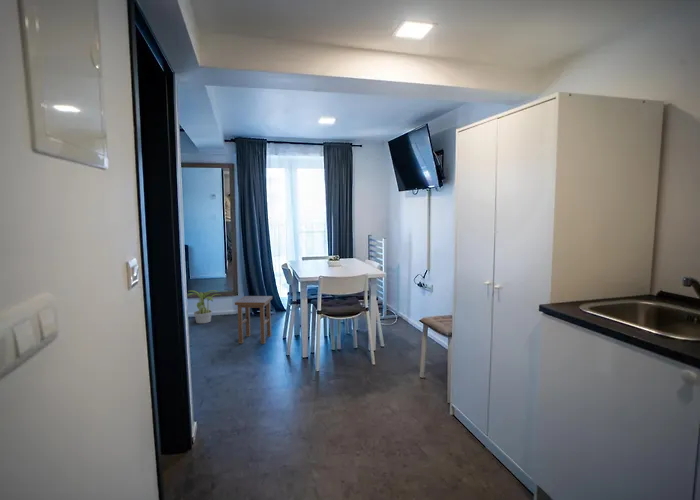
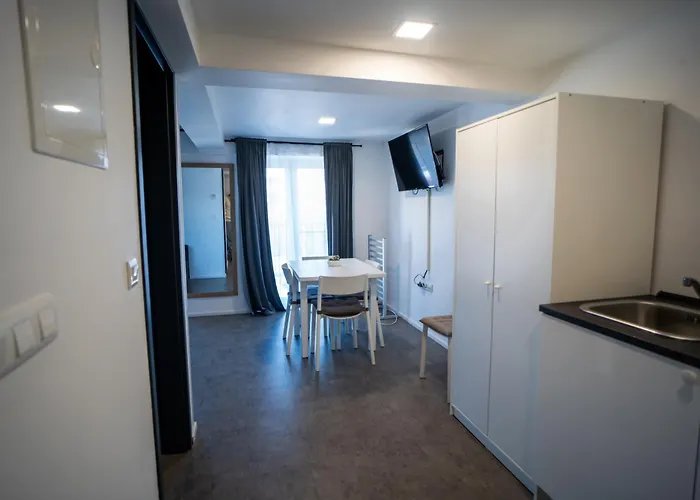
- potted plant [187,289,222,324]
- stool [234,295,273,345]
